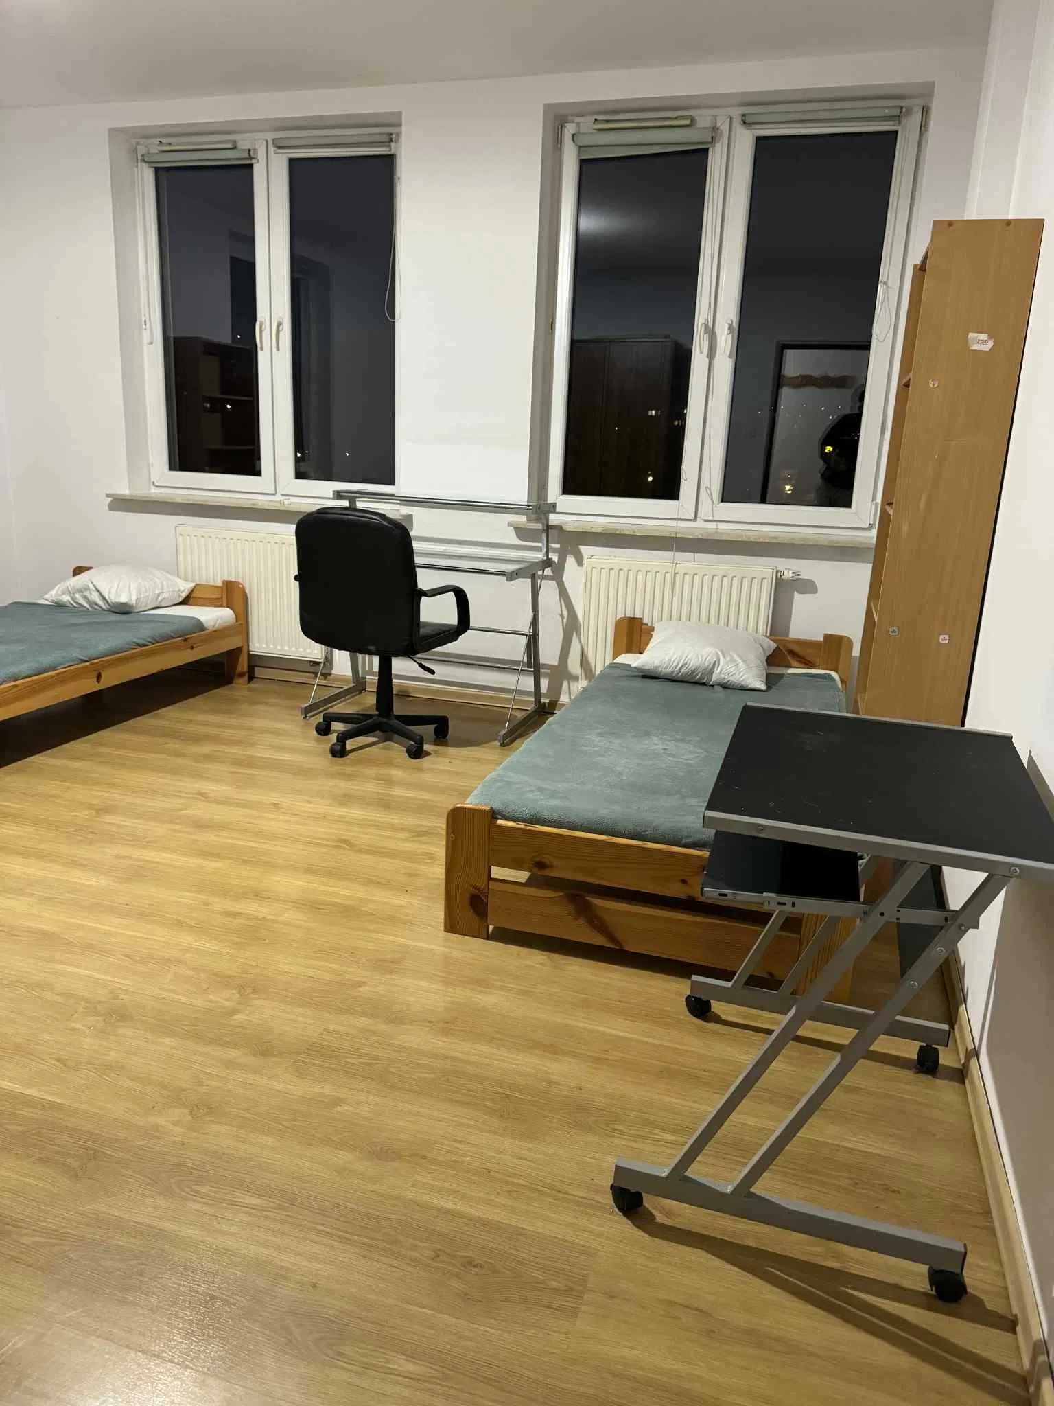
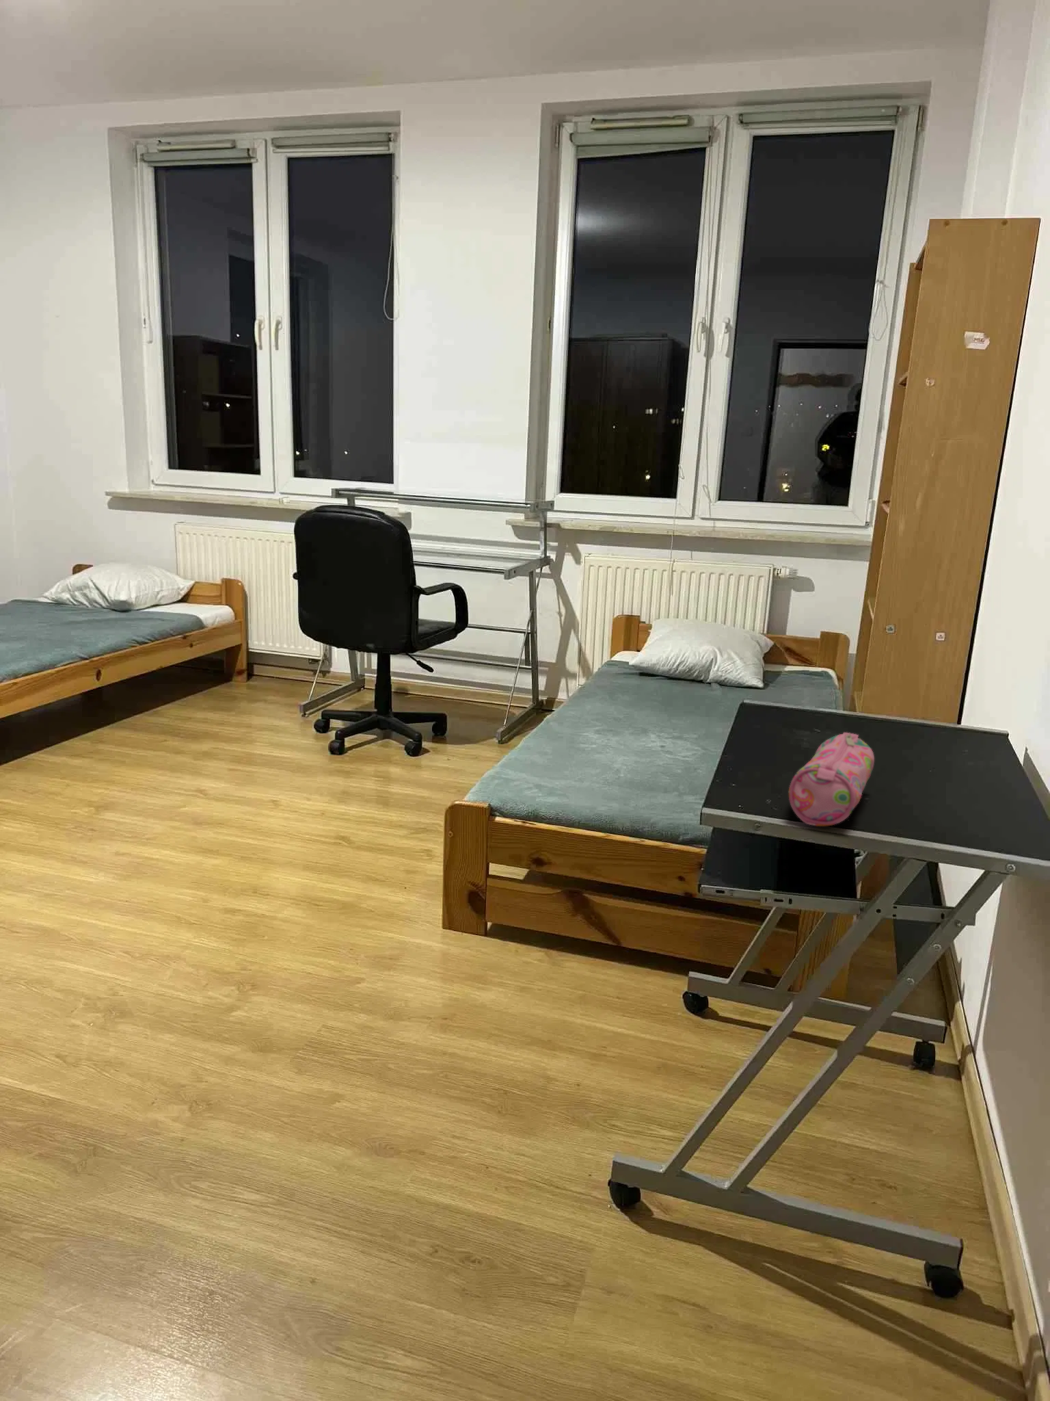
+ pencil case [789,732,875,826]
